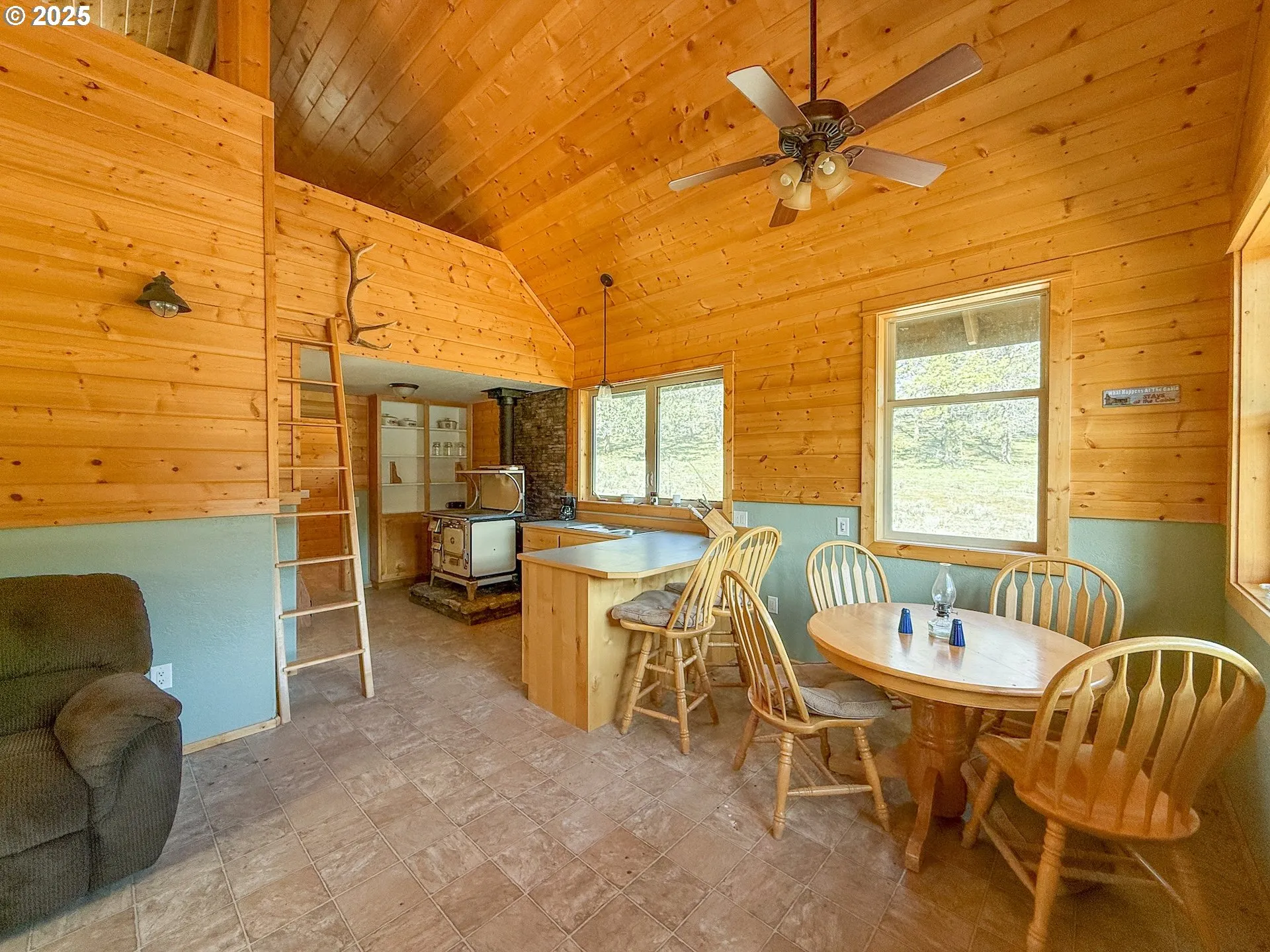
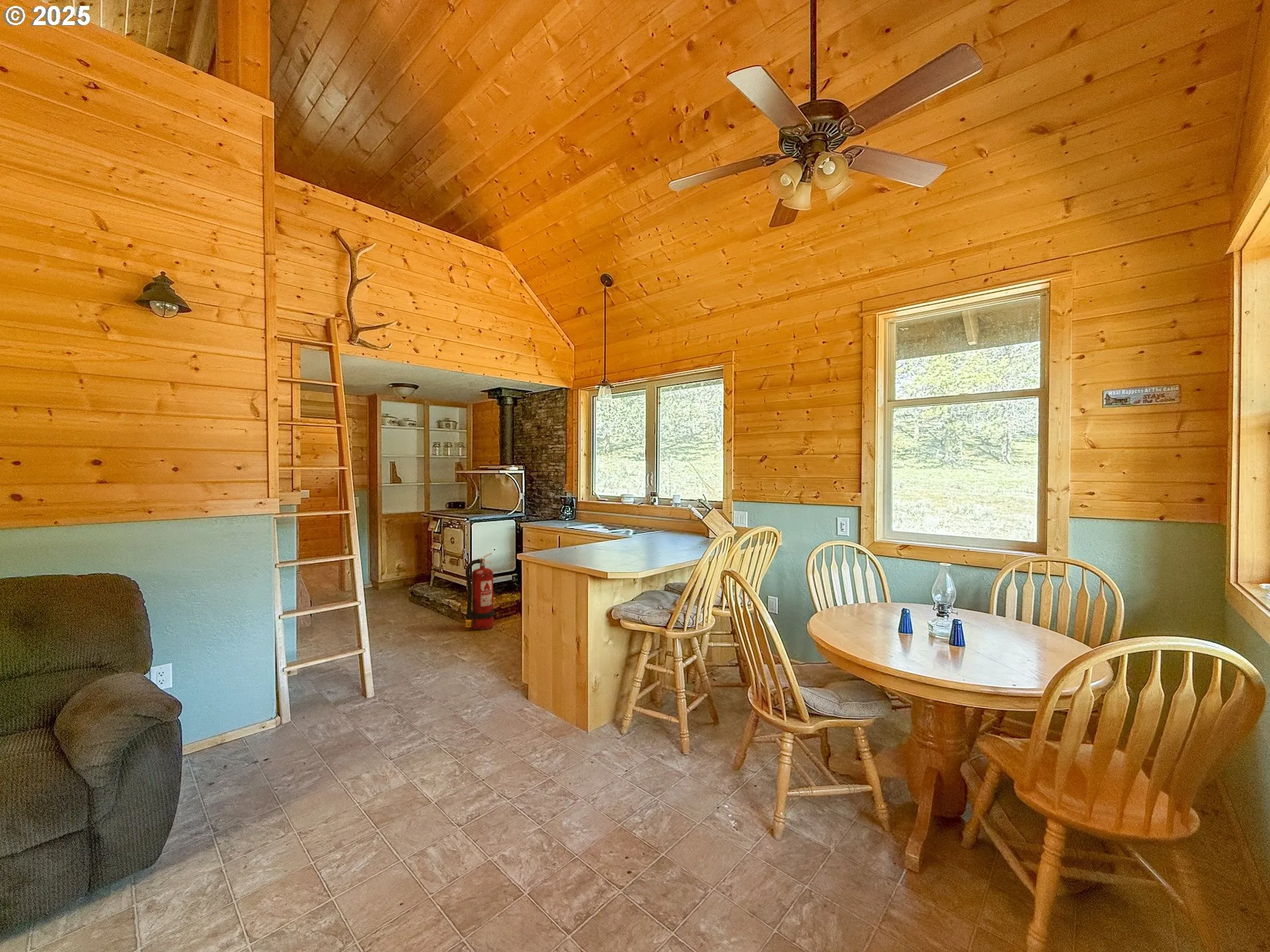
+ fire extinguisher [464,552,495,631]
